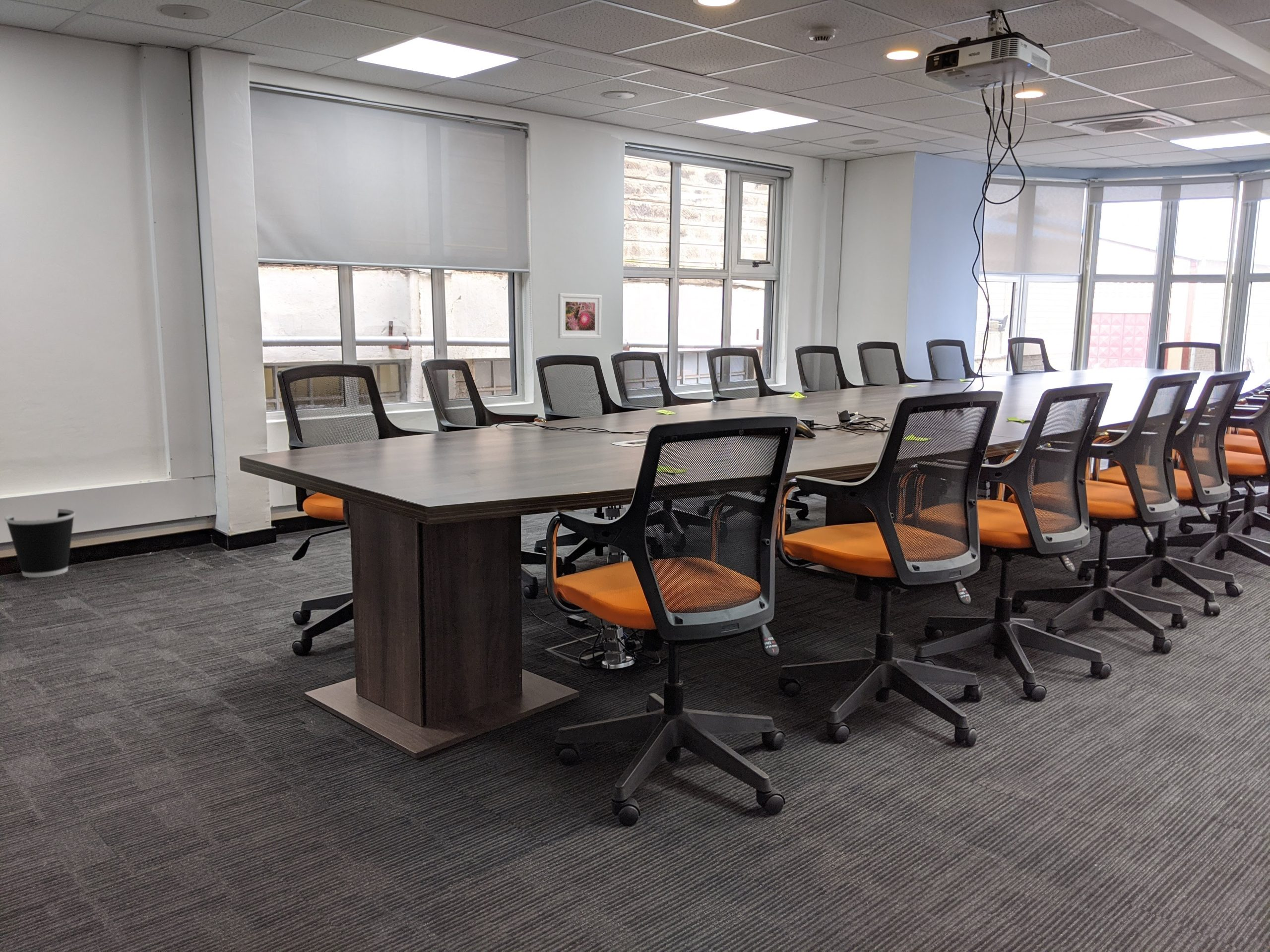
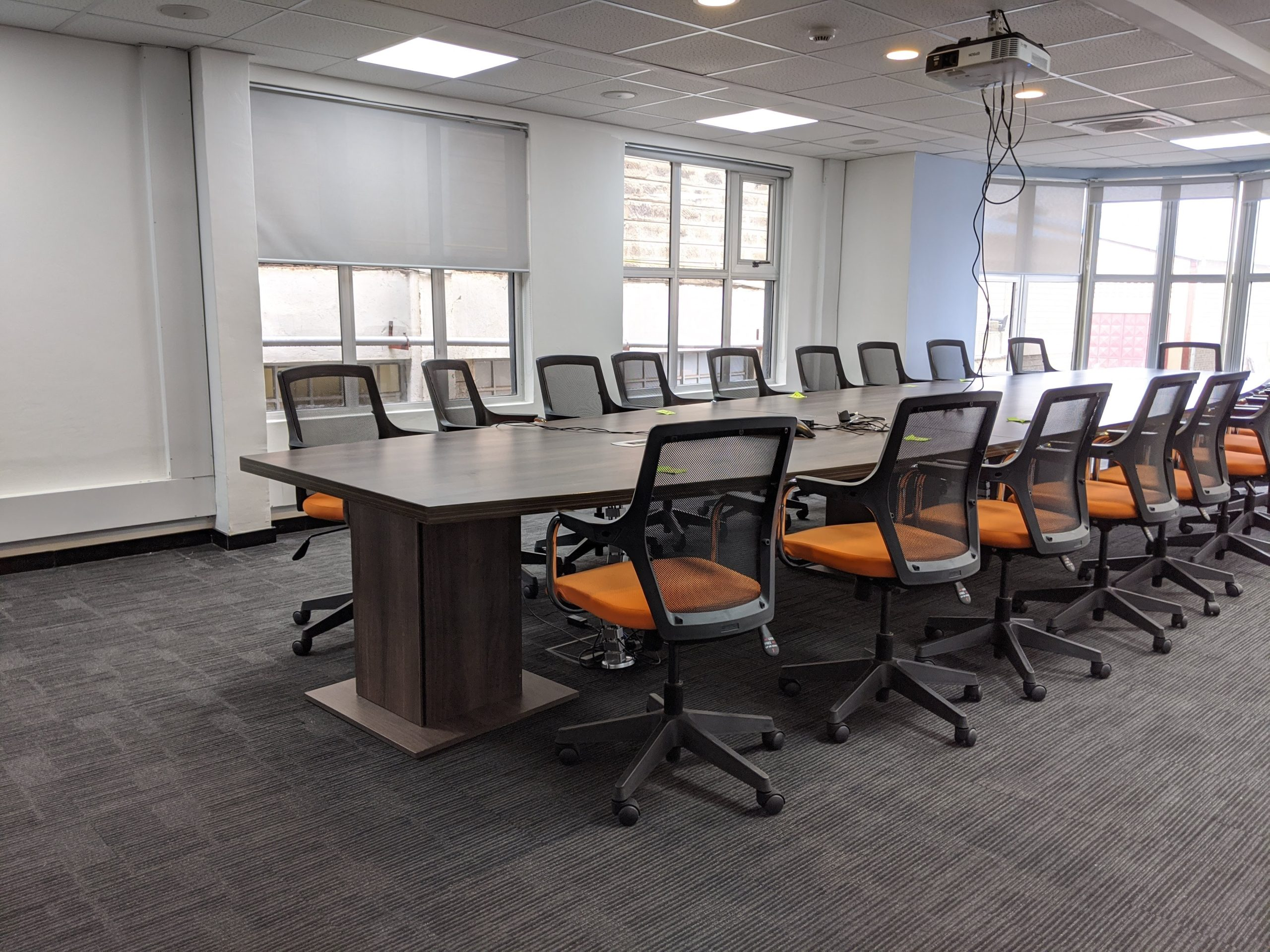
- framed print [558,293,602,339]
- wastebasket [4,508,76,578]
